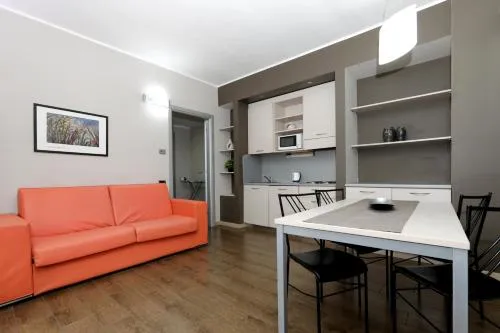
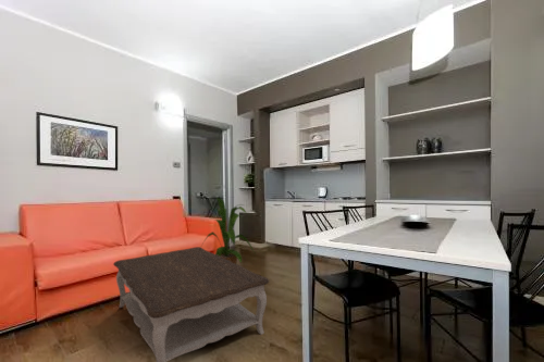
+ house plant [200,198,257,264]
+ coffee table [112,246,270,362]
